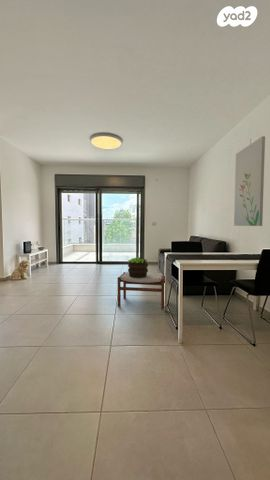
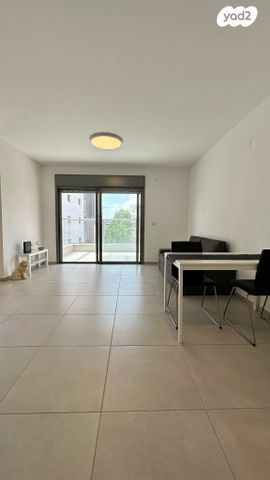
- ottoman [117,271,165,310]
- potted plant [127,256,149,277]
- wall art [233,135,266,227]
